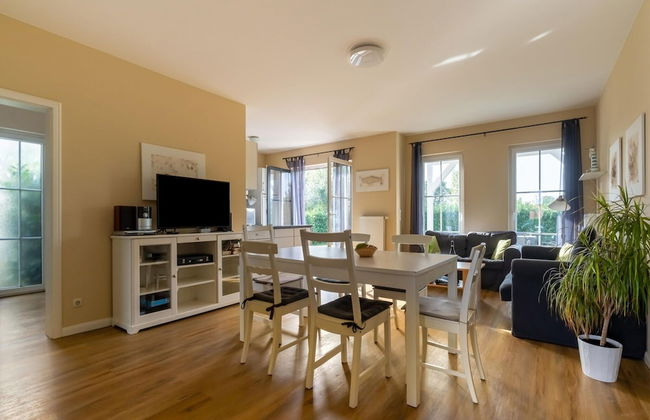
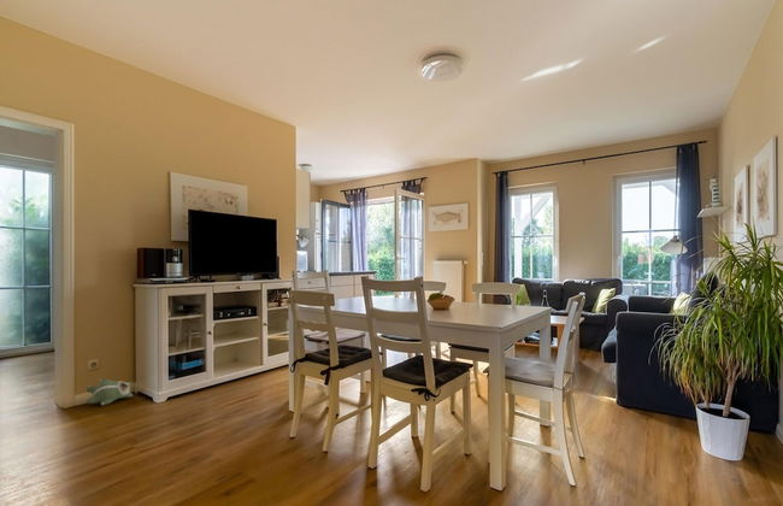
+ plush toy [86,378,134,406]
